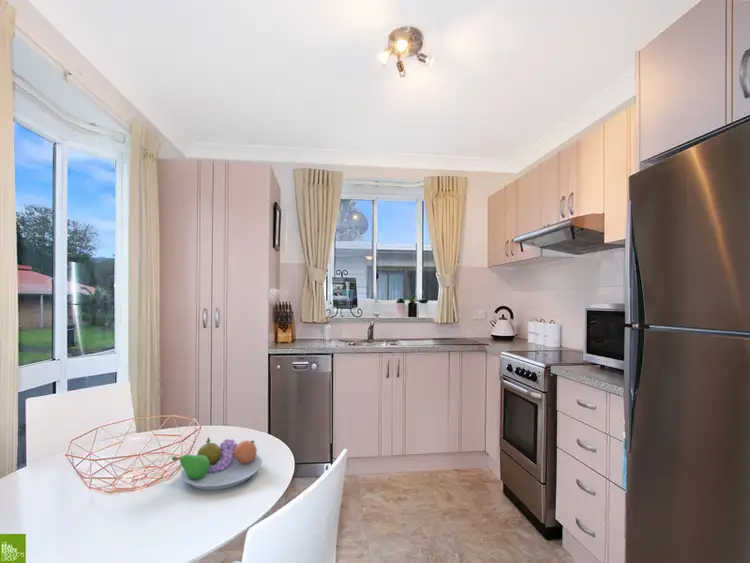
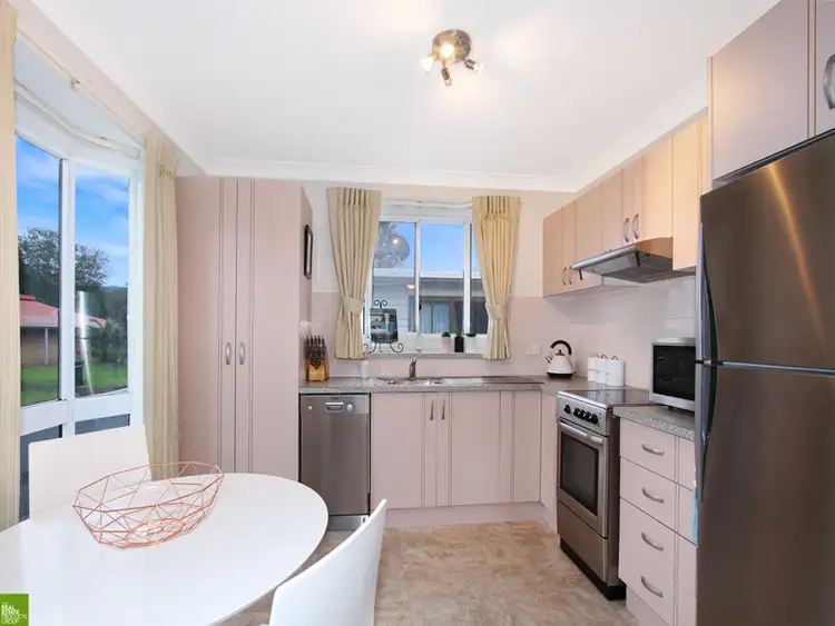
- fruit bowl [171,436,263,491]
